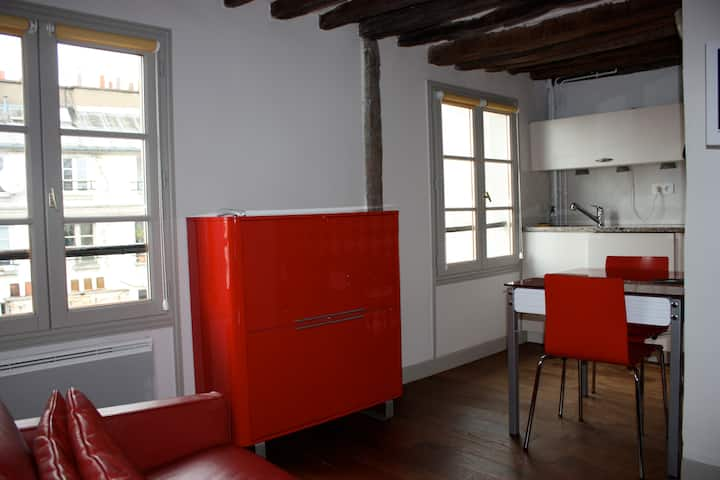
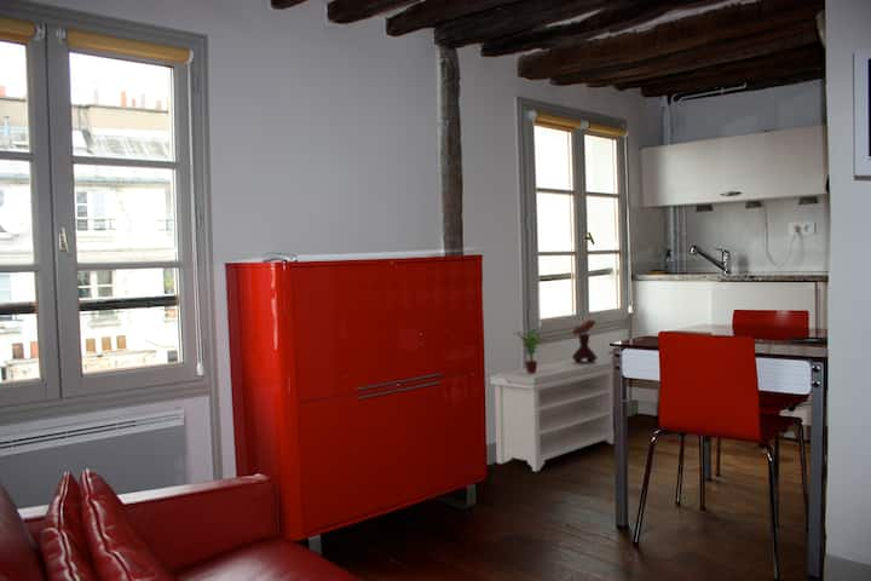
+ mushroom [571,320,599,363]
+ bench [489,358,616,472]
+ potted plant [513,328,548,374]
